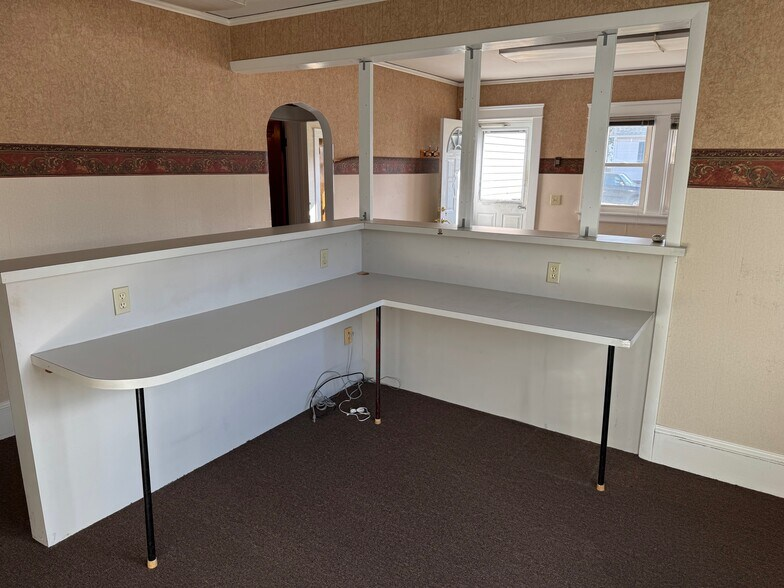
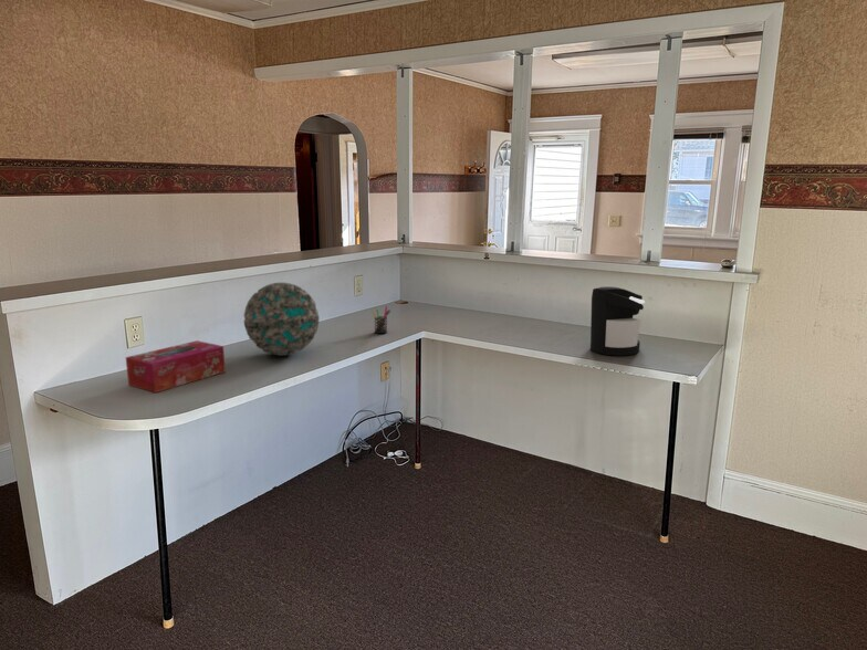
+ tissue box [125,339,227,394]
+ coffee maker [589,285,646,357]
+ geode [243,282,320,357]
+ pen holder [370,305,391,335]
